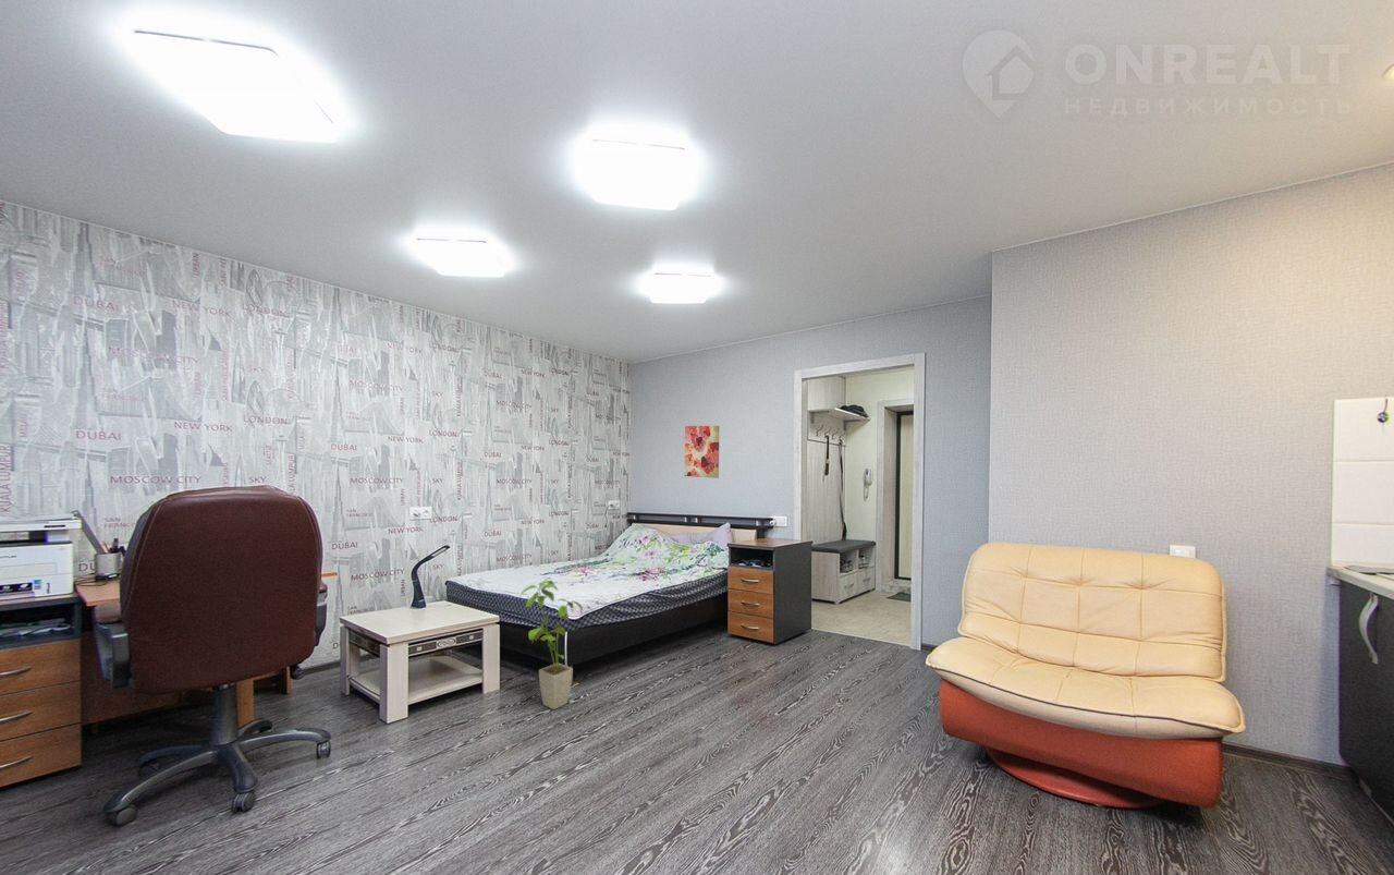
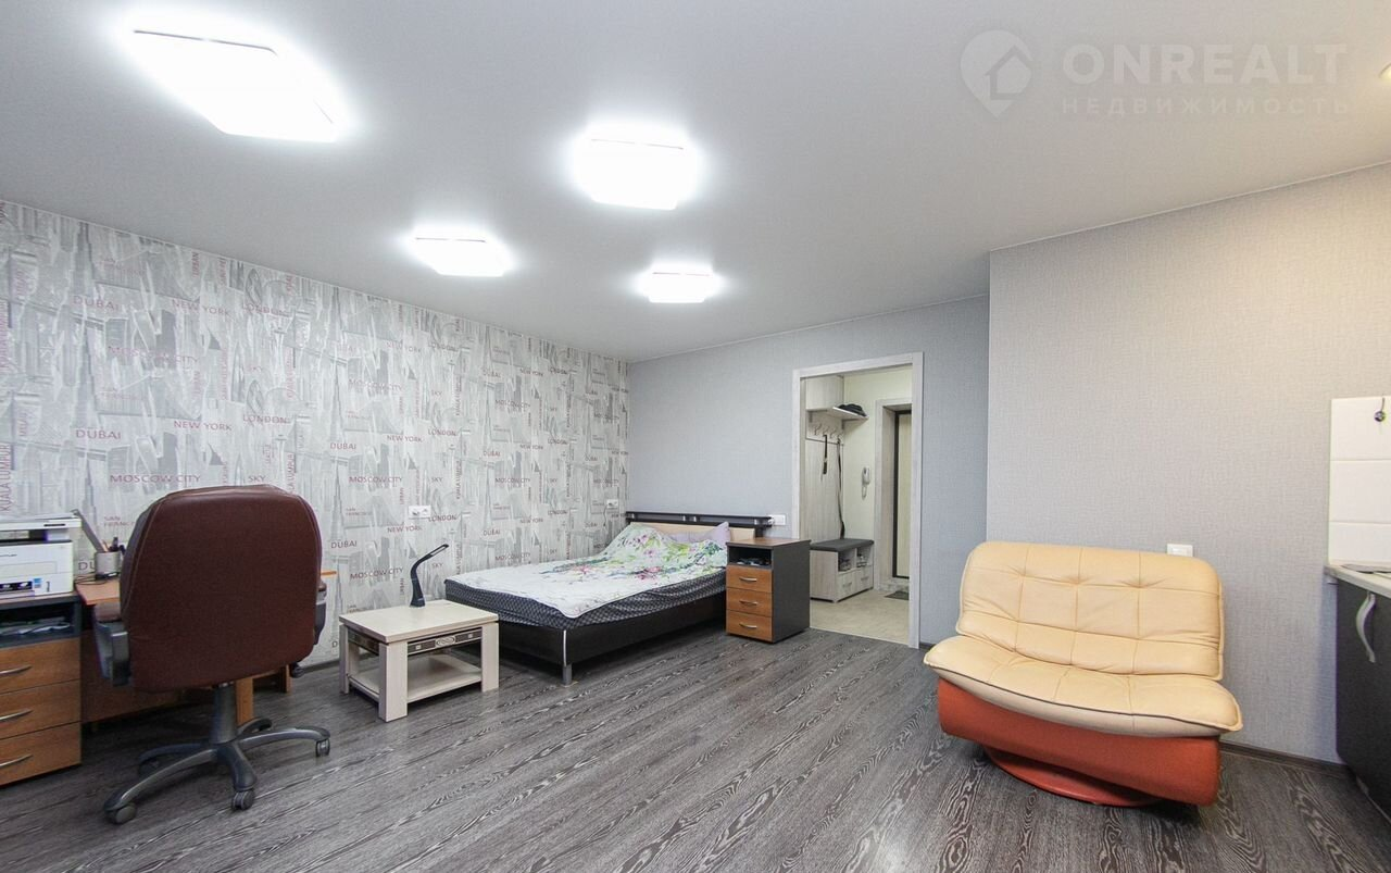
- wall art [684,425,720,479]
- house plant [518,580,584,710]
